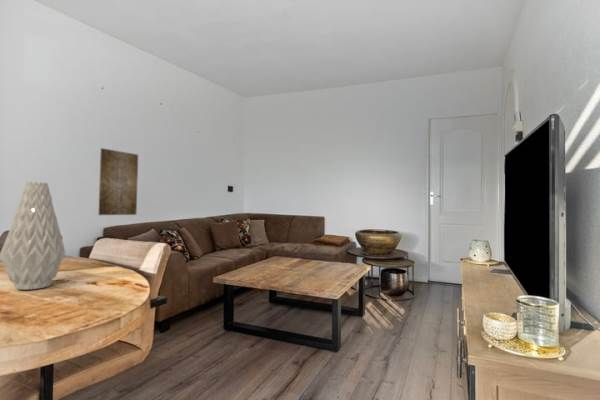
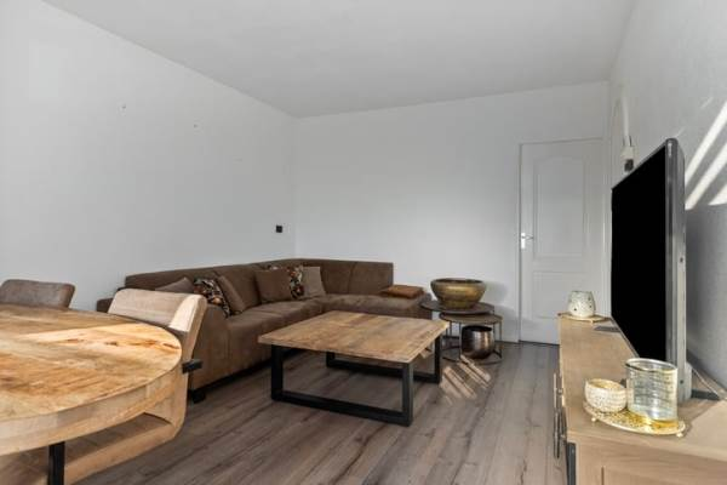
- wall art [98,147,139,216]
- vase [0,181,66,291]
